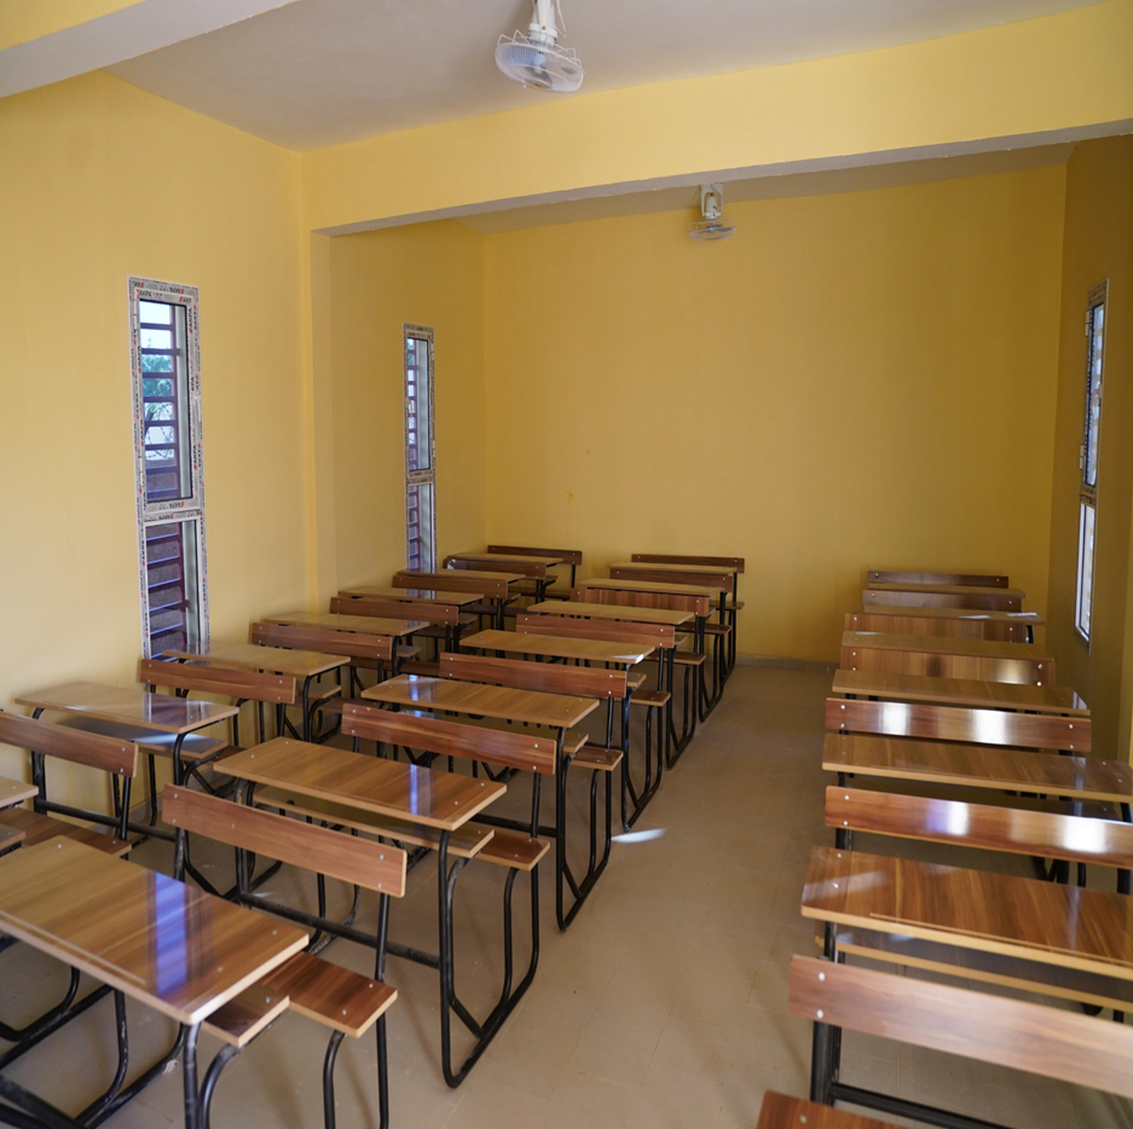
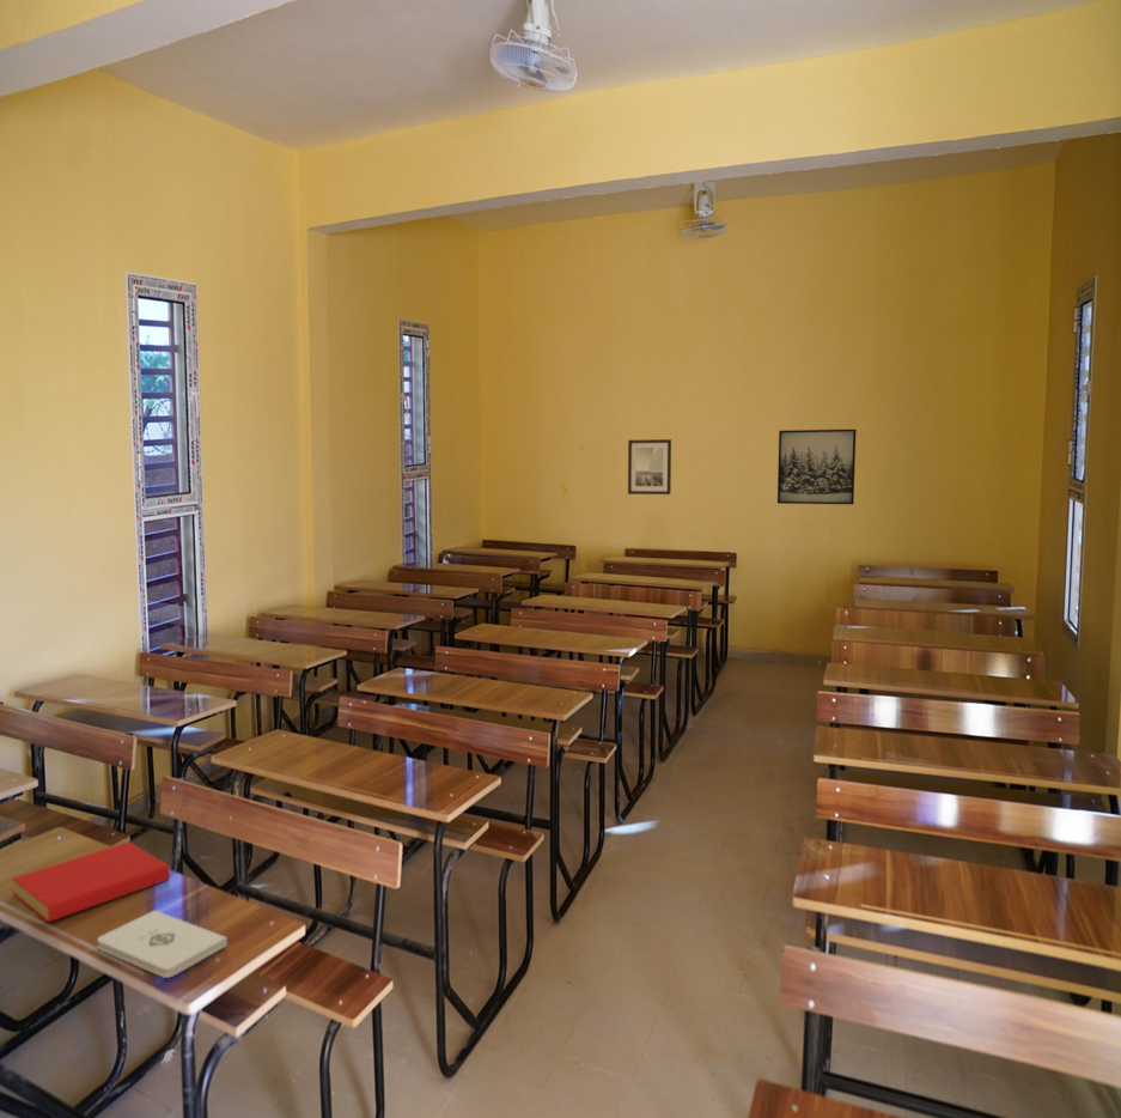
+ notepad [96,909,229,979]
+ wall art [627,438,672,496]
+ book [11,840,171,923]
+ wall art [776,429,858,505]
